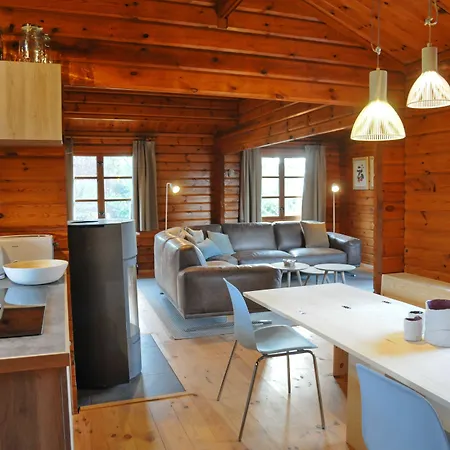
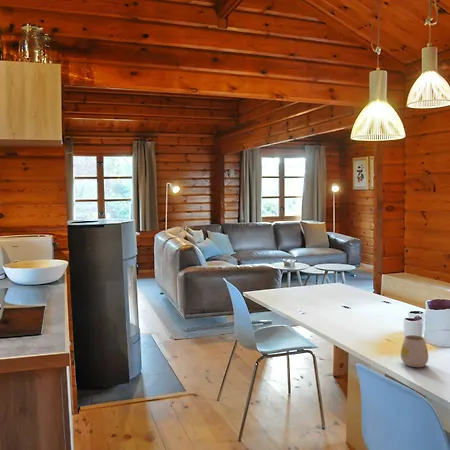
+ mug [400,334,429,368]
